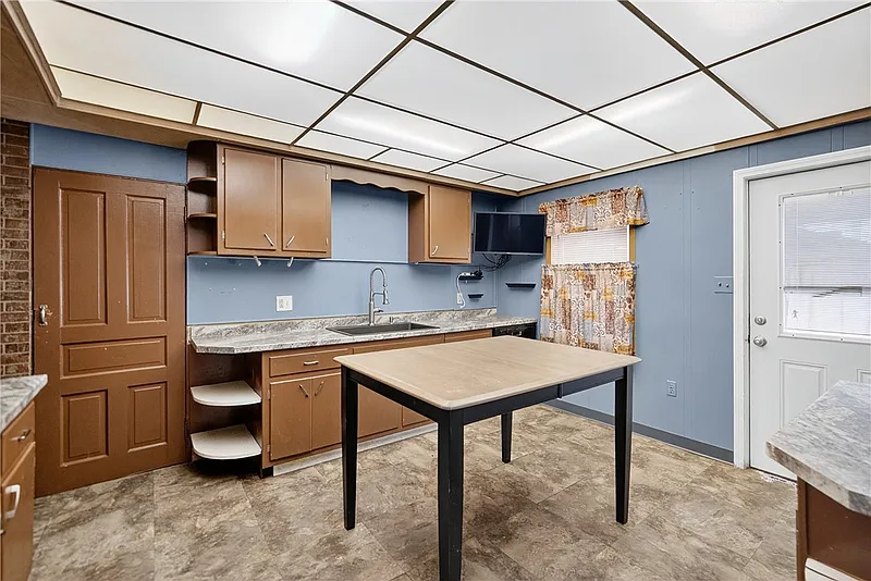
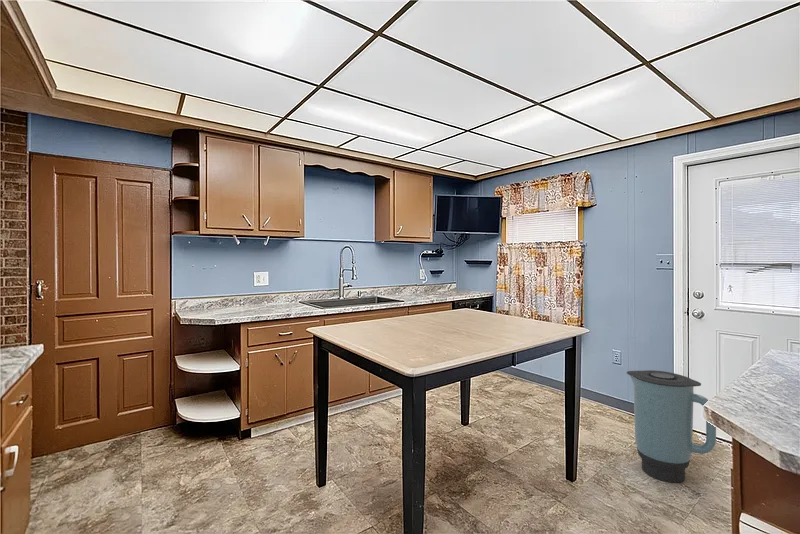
+ trash can [626,369,717,483]
